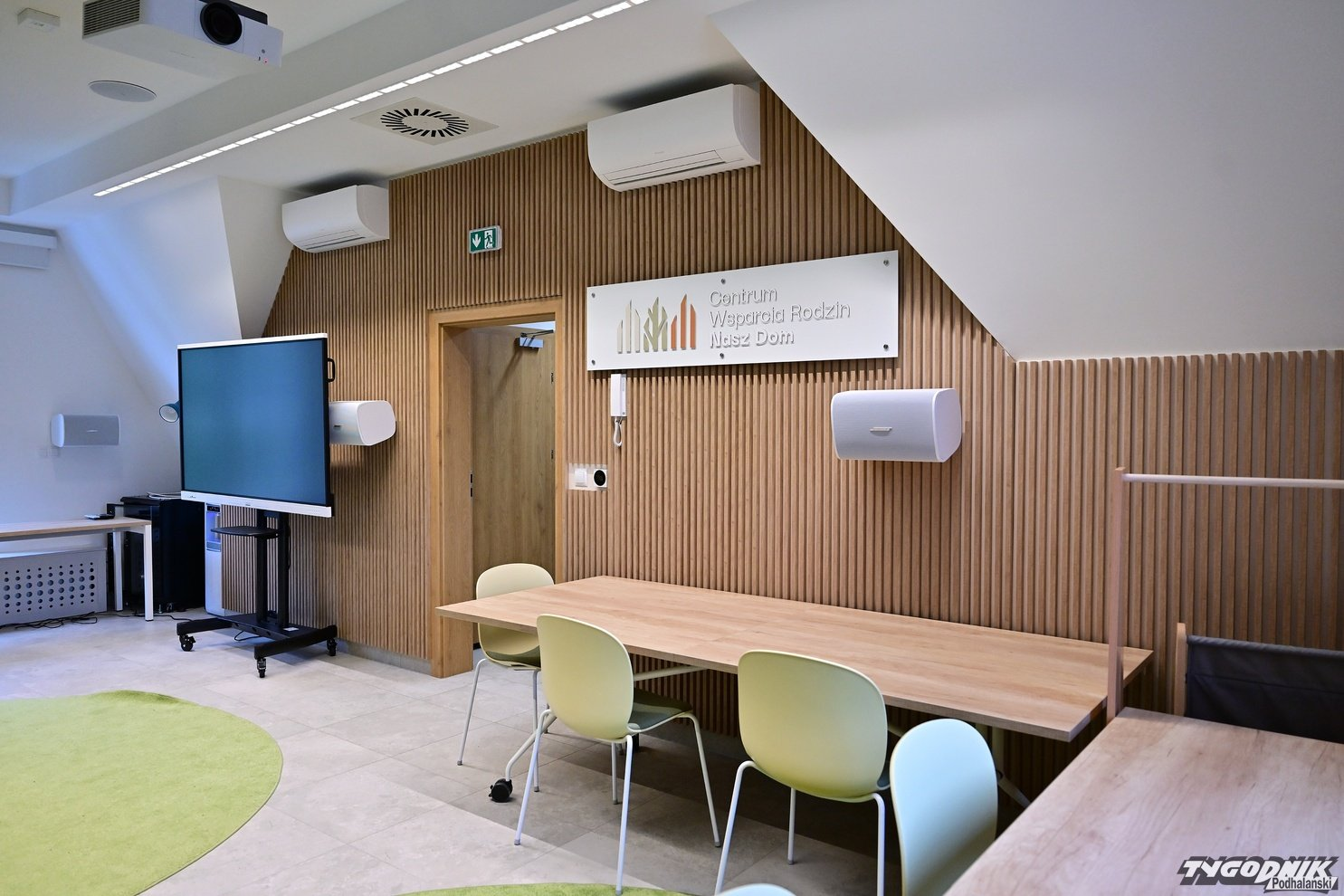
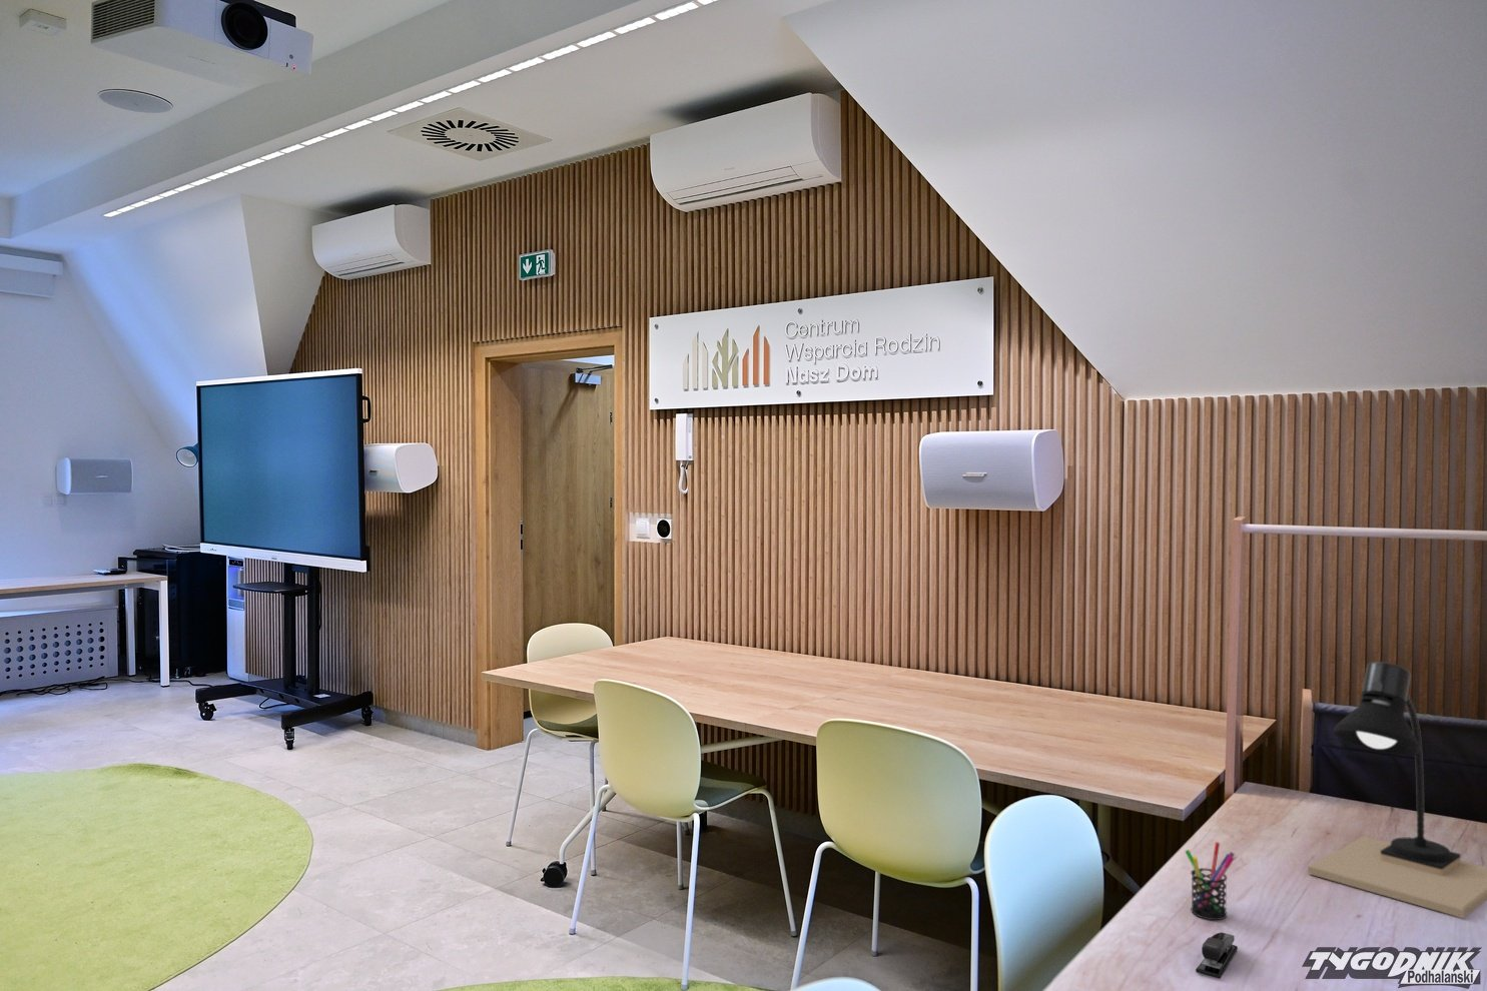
+ pen holder [1184,841,1236,921]
+ desk lamp [1307,660,1487,919]
+ stapler [1195,931,1239,980]
